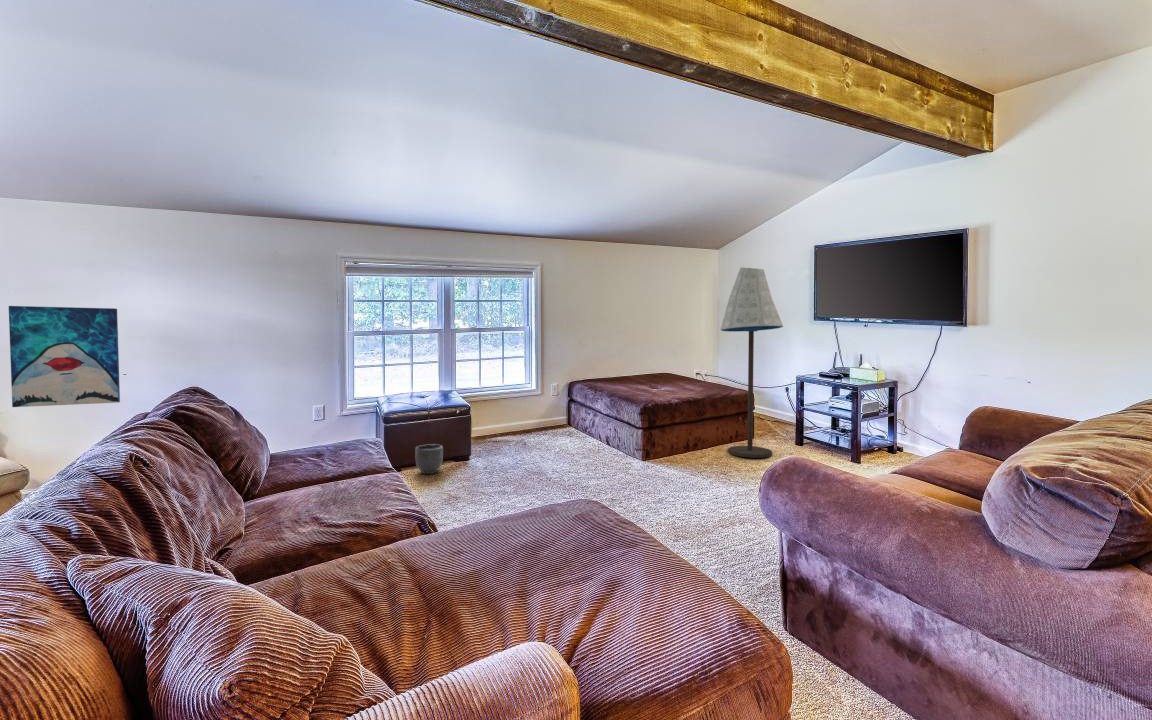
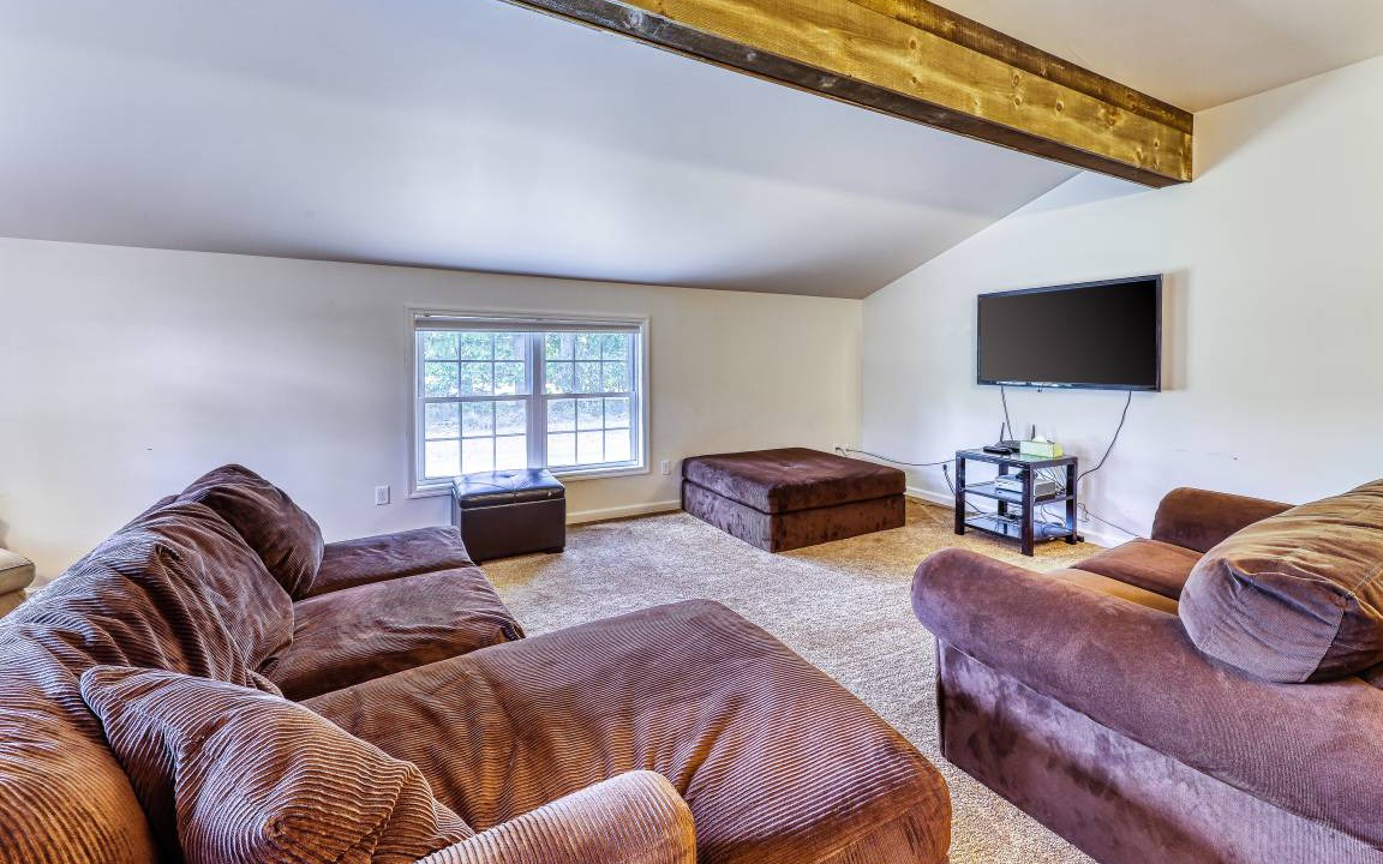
- wall art [8,305,121,408]
- planter [414,443,444,475]
- floor lamp [719,267,784,459]
